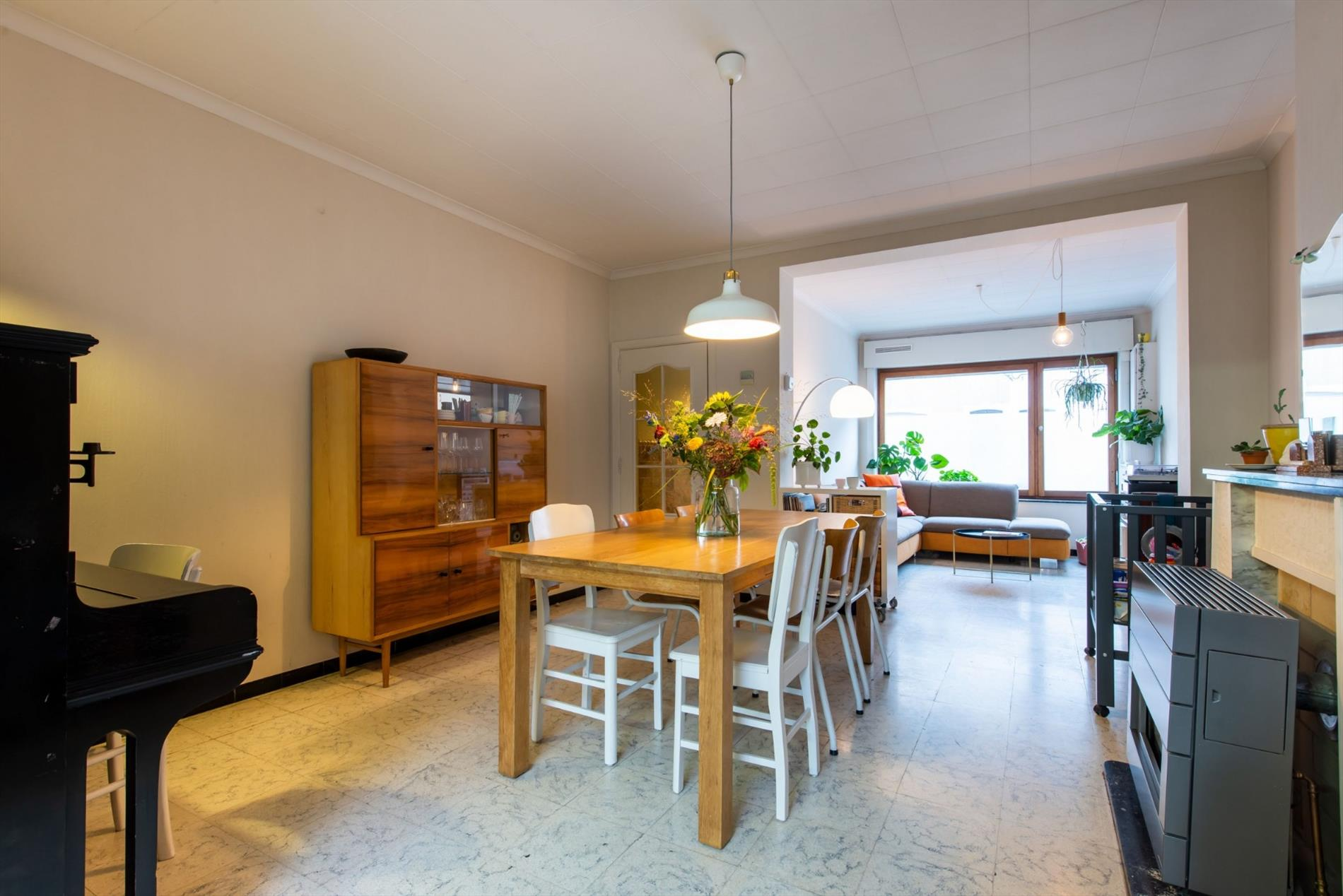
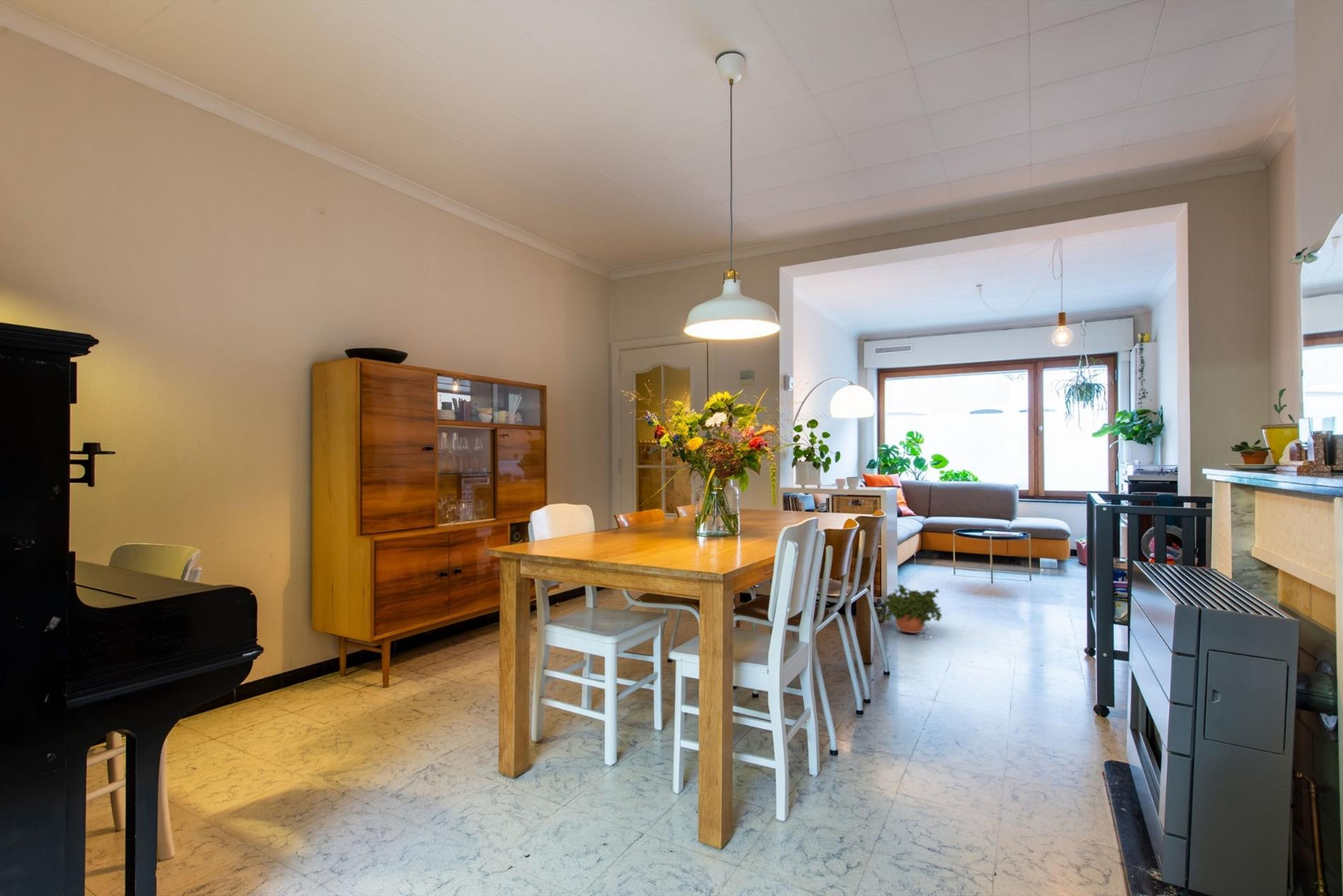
+ potted plant [877,584,944,639]
